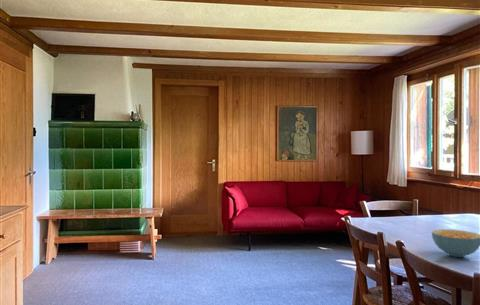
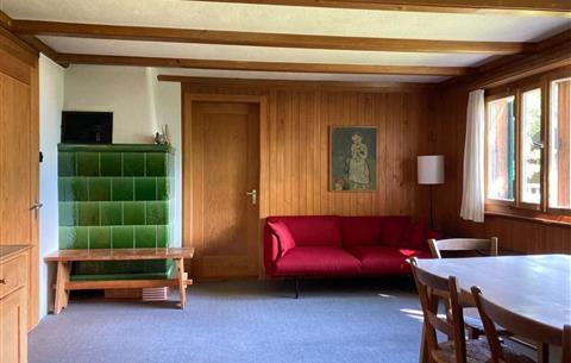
- cereal bowl [431,228,480,258]
